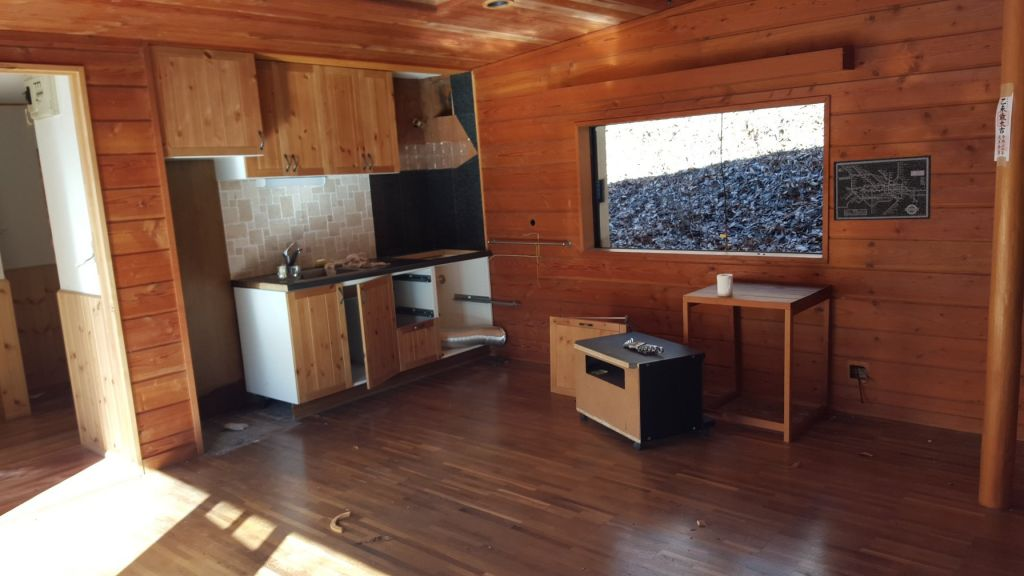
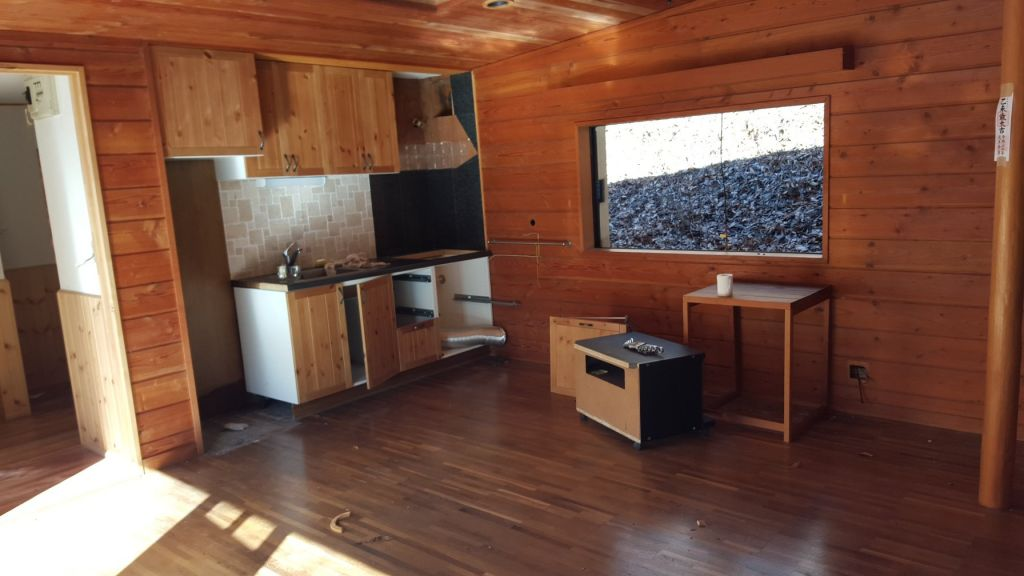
- wall art [832,154,932,222]
